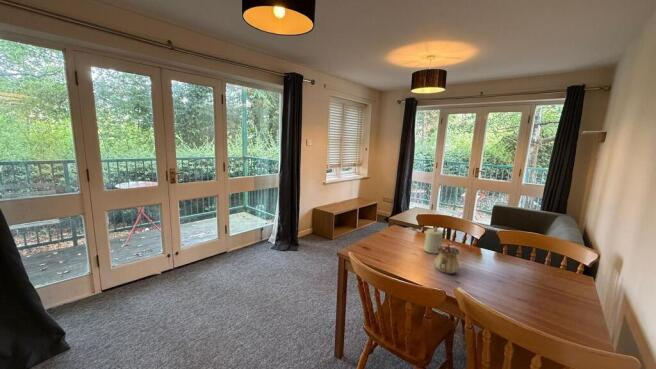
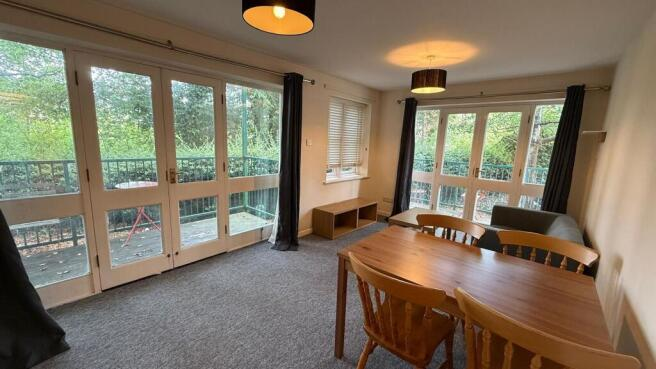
- candle [423,227,444,255]
- teapot [433,242,460,275]
